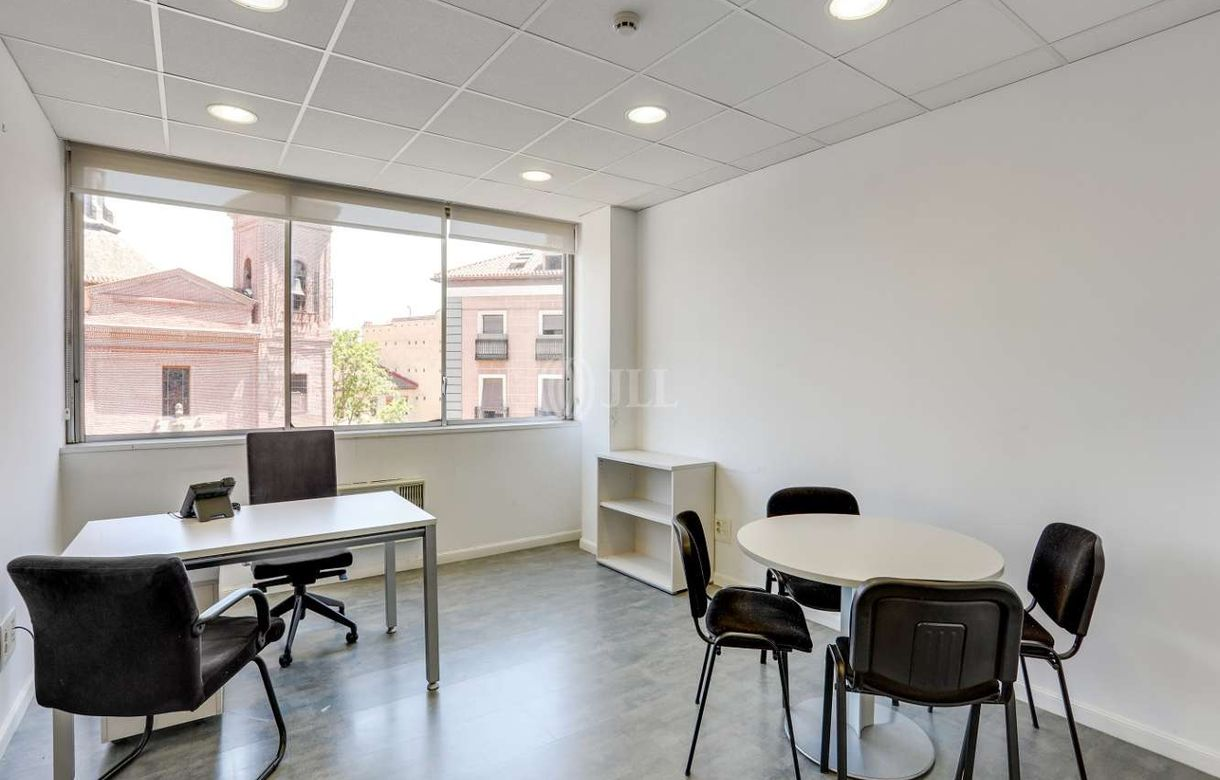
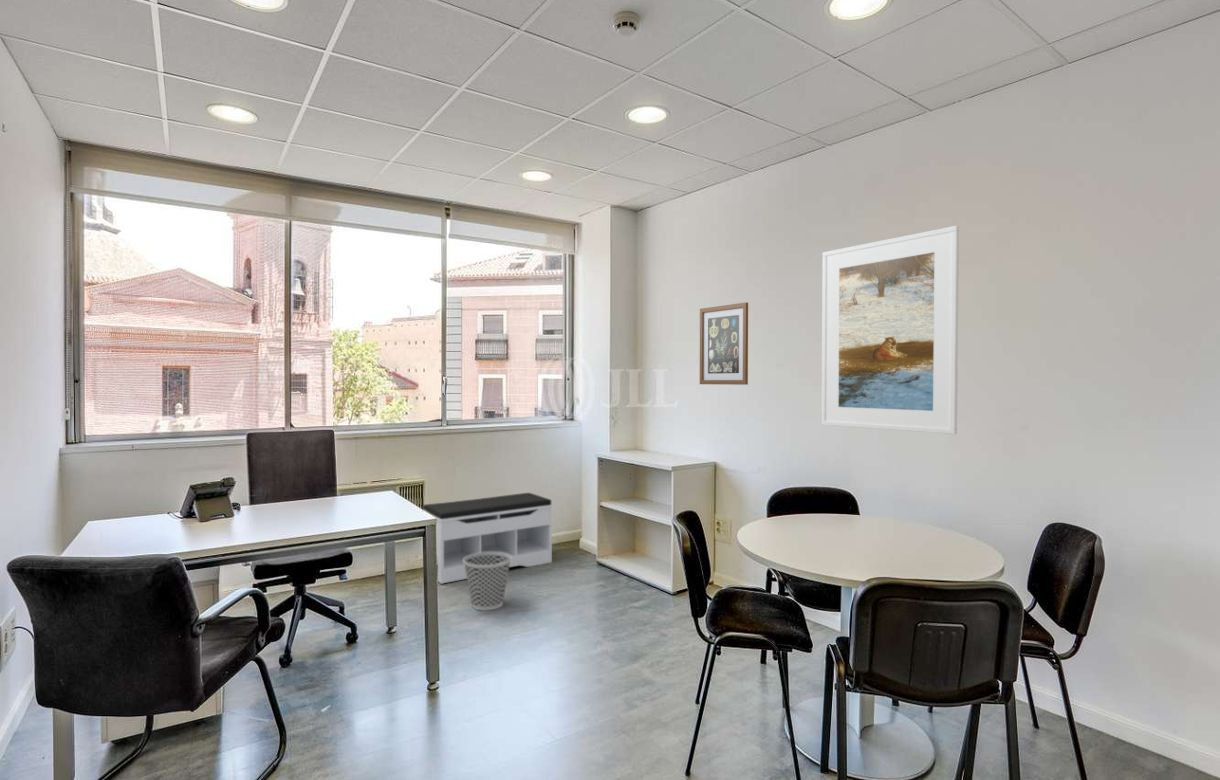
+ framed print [821,225,960,435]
+ wall art [699,302,749,386]
+ bench [422,492,553,585]
+ wastebasket [463,552,511,612]
